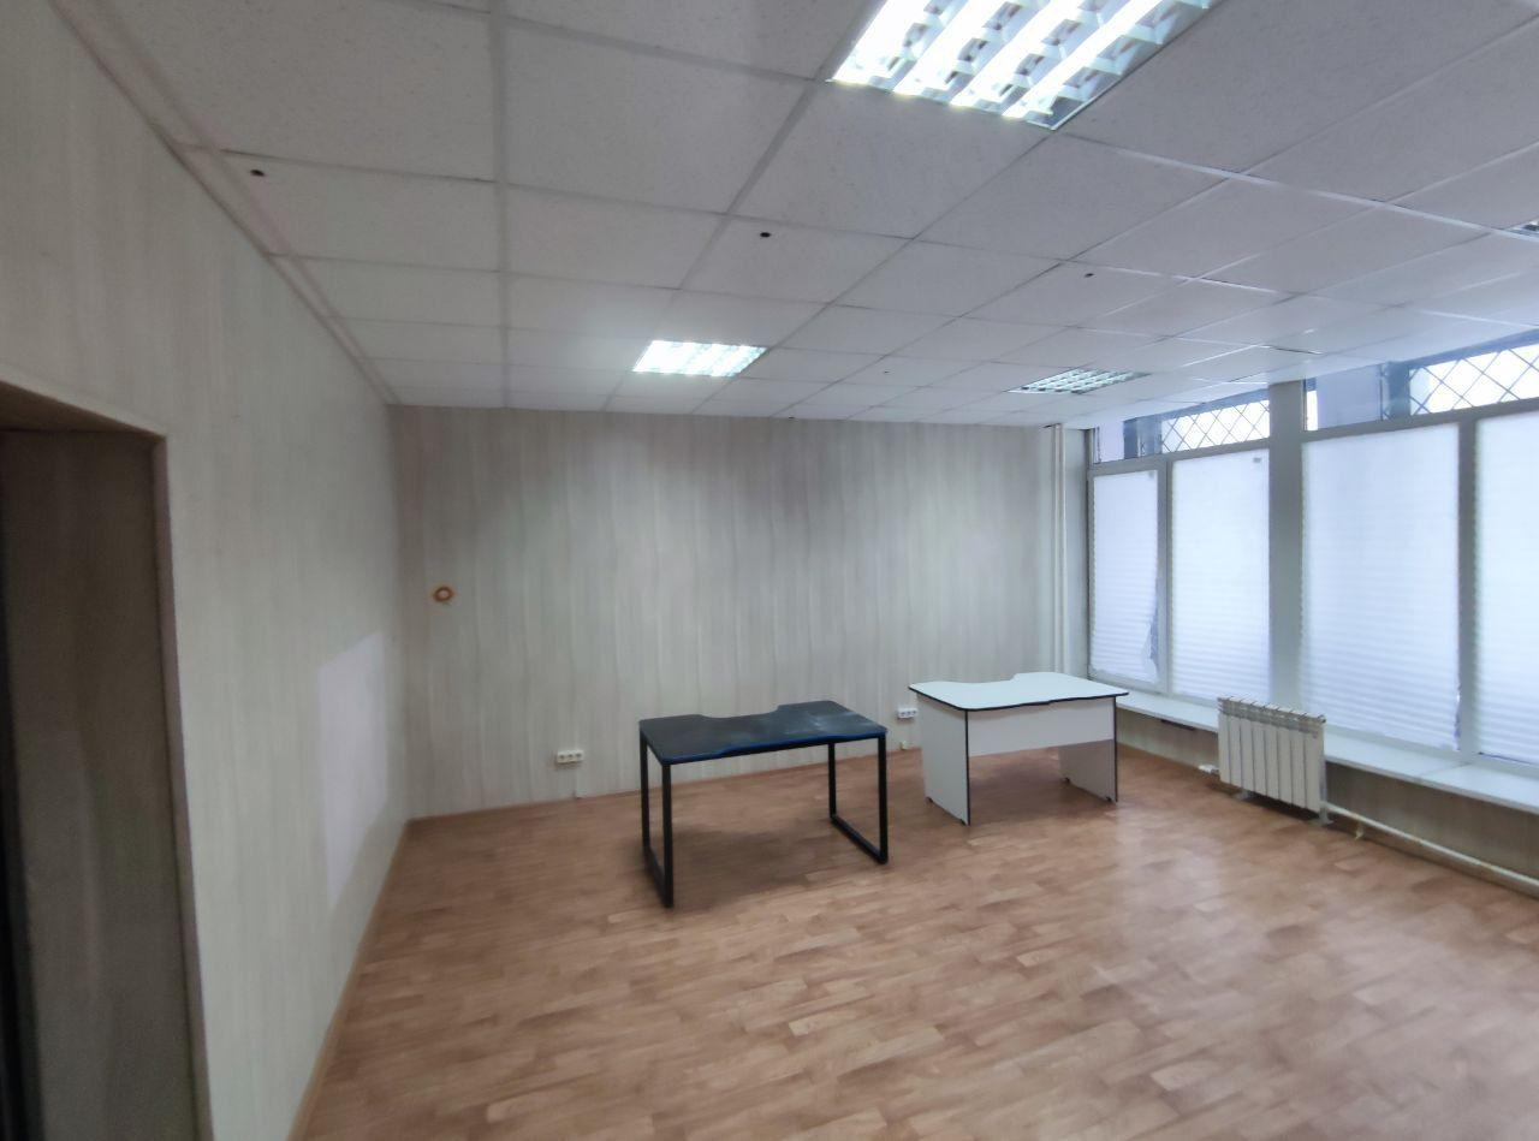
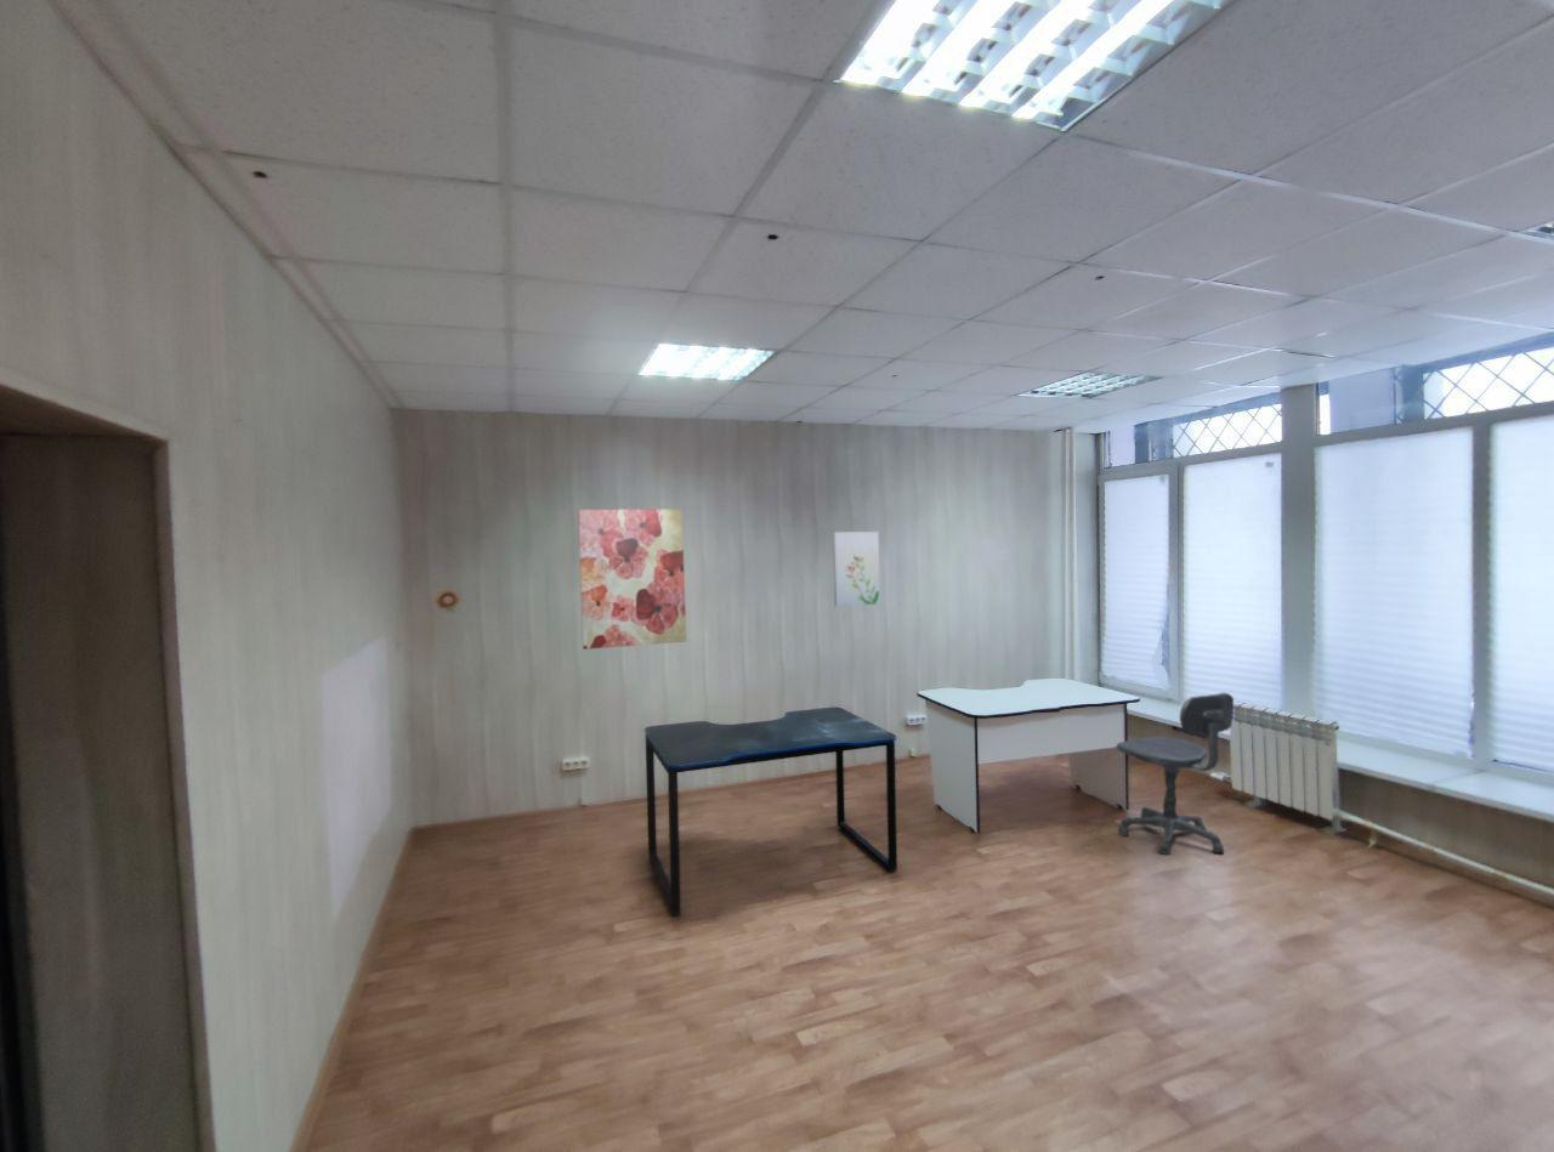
+ wall art [577,507,687,651]
+ wall art [832,530,881,607]
+ office chair [1116,692,1235,856]
